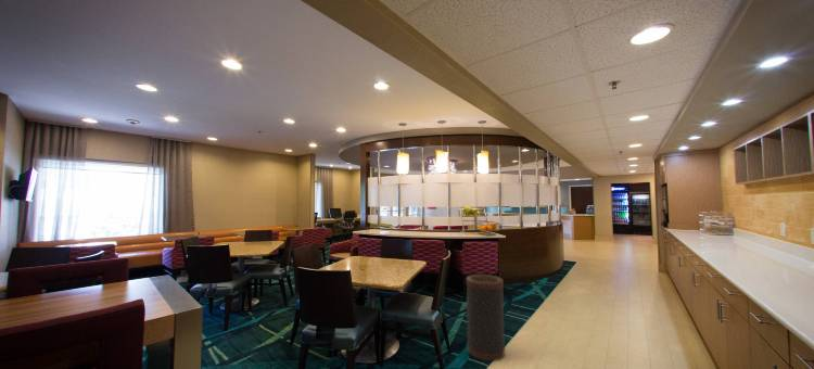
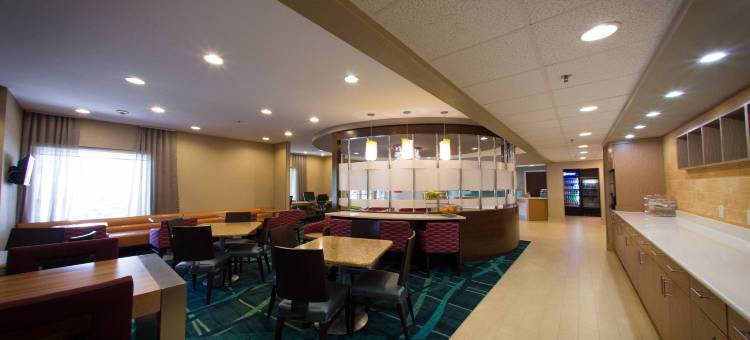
- trash can [466,273,506,362]
